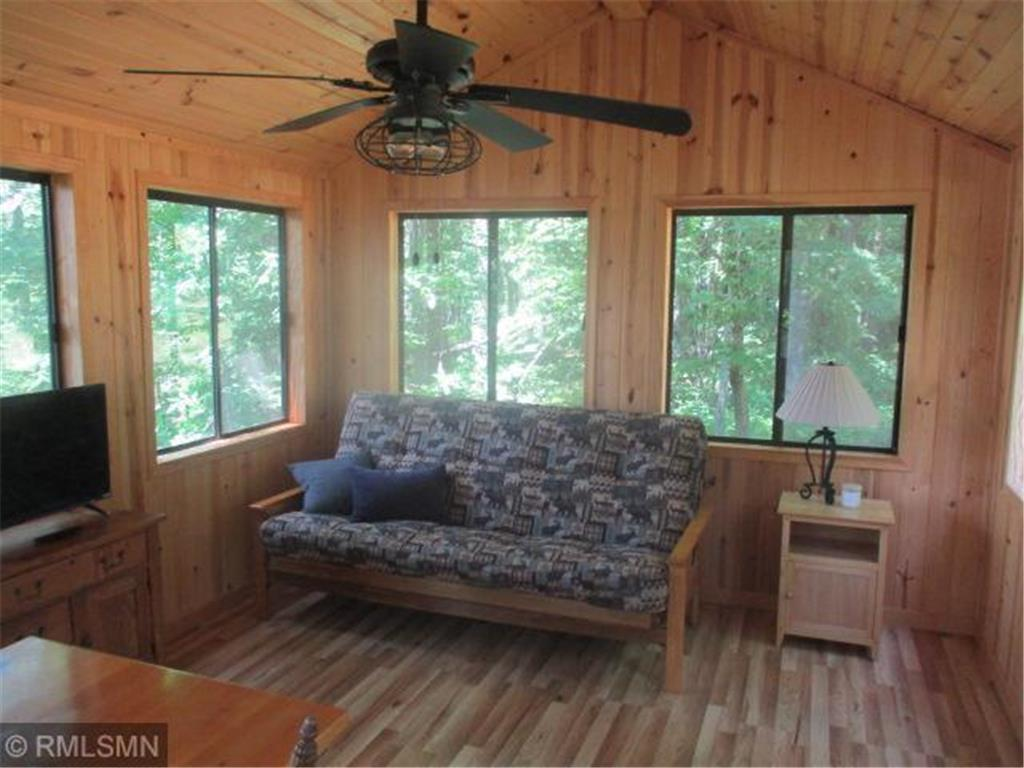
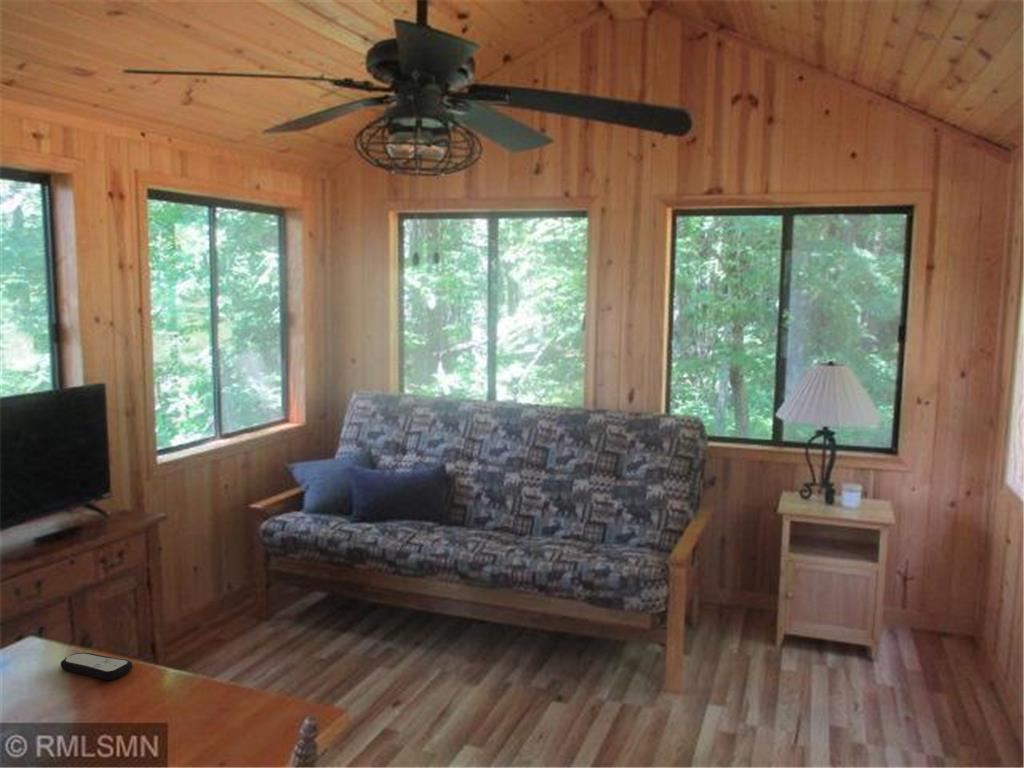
+ remote control [60,652,133,681]
